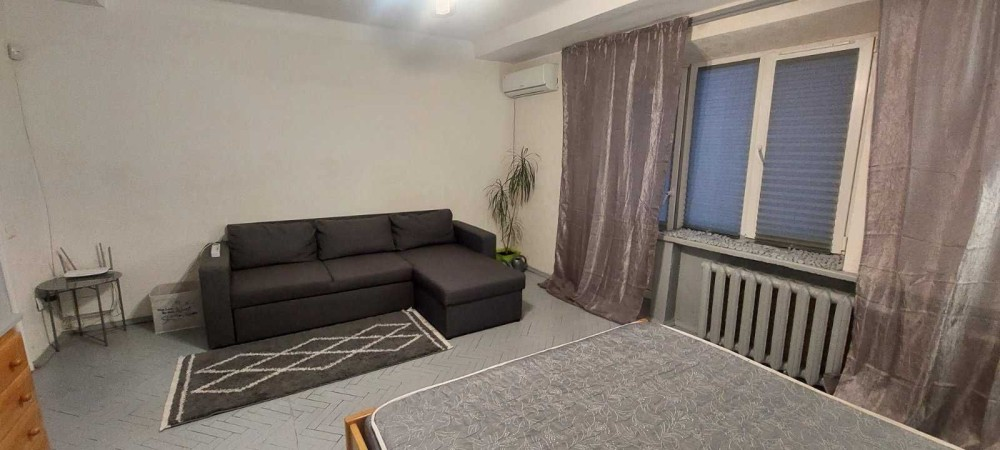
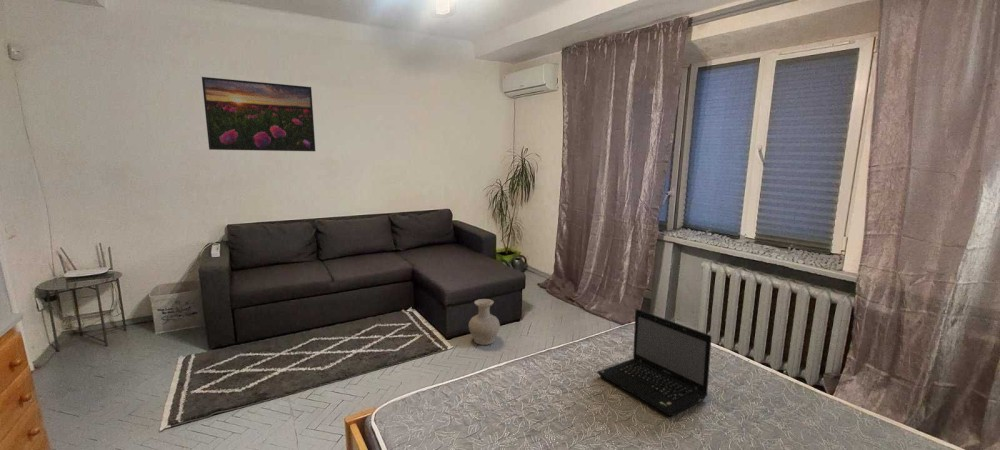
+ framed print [201,76,316,152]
+ vase [468,298,501,346]
+ laptop [596,308,712,417]
